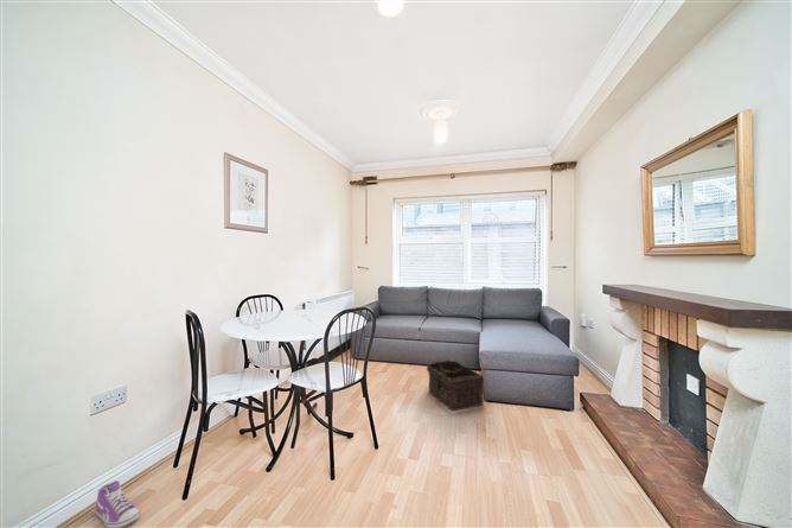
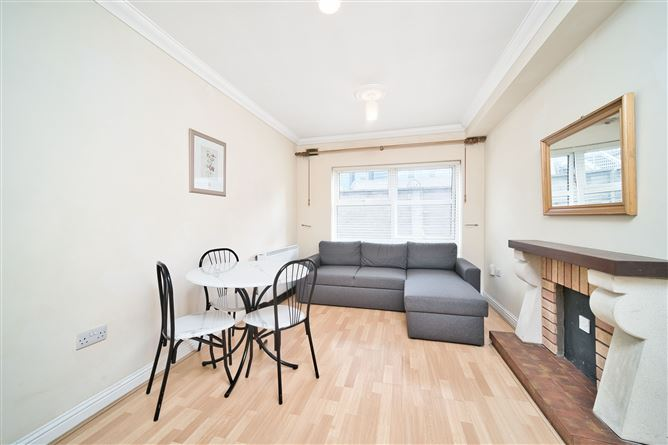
- sneaker [95,479,140,528]
- basket [426,360,485,412]
